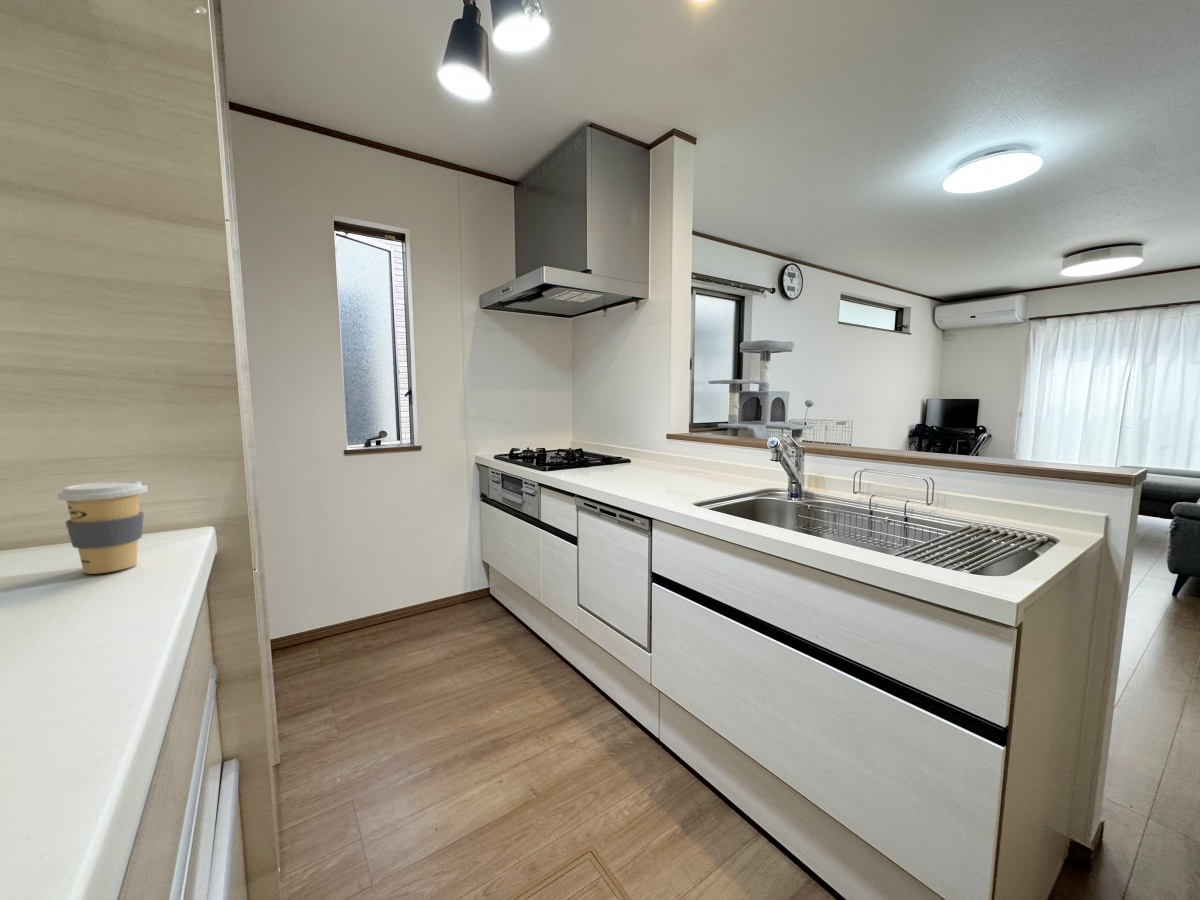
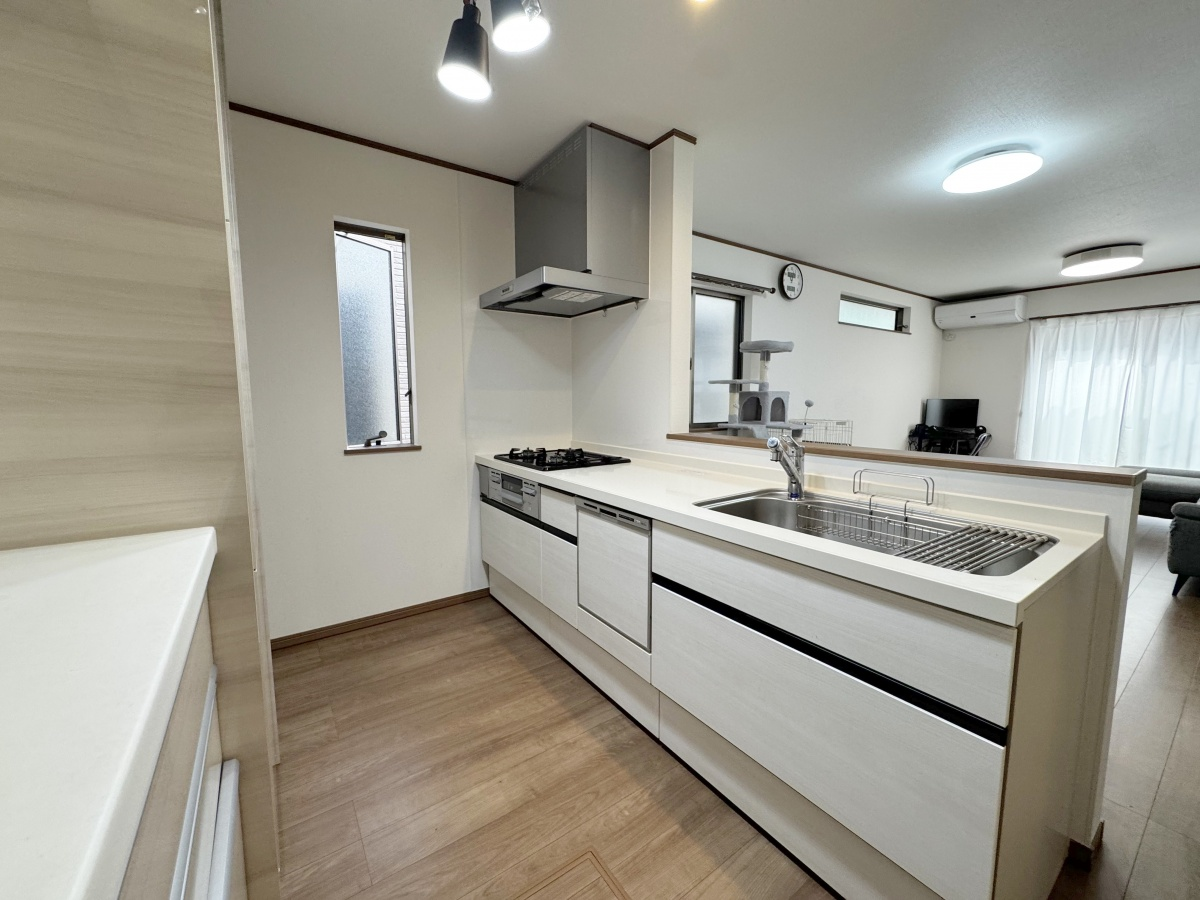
- coffee cup [56,480,148,575]
